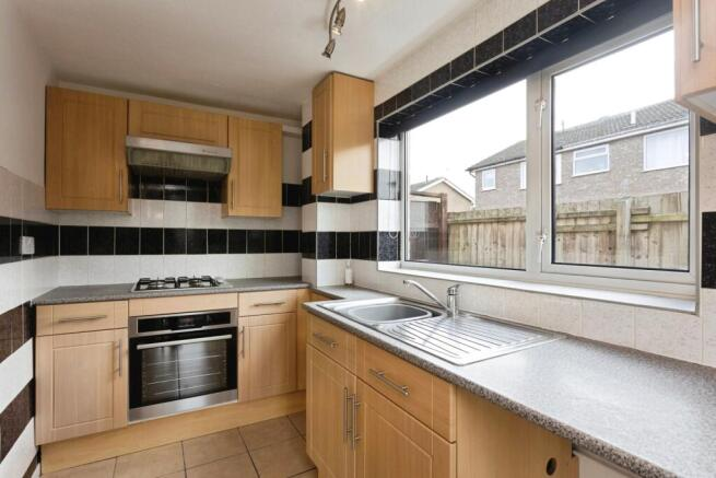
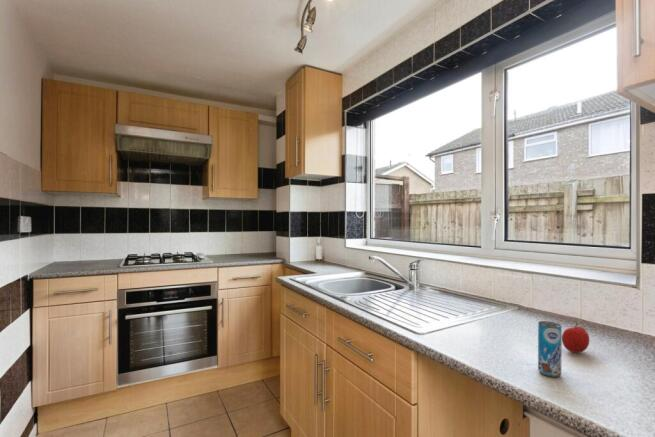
+ beverage can [537,320,563,378]
+ apple [562,322,590,354]
